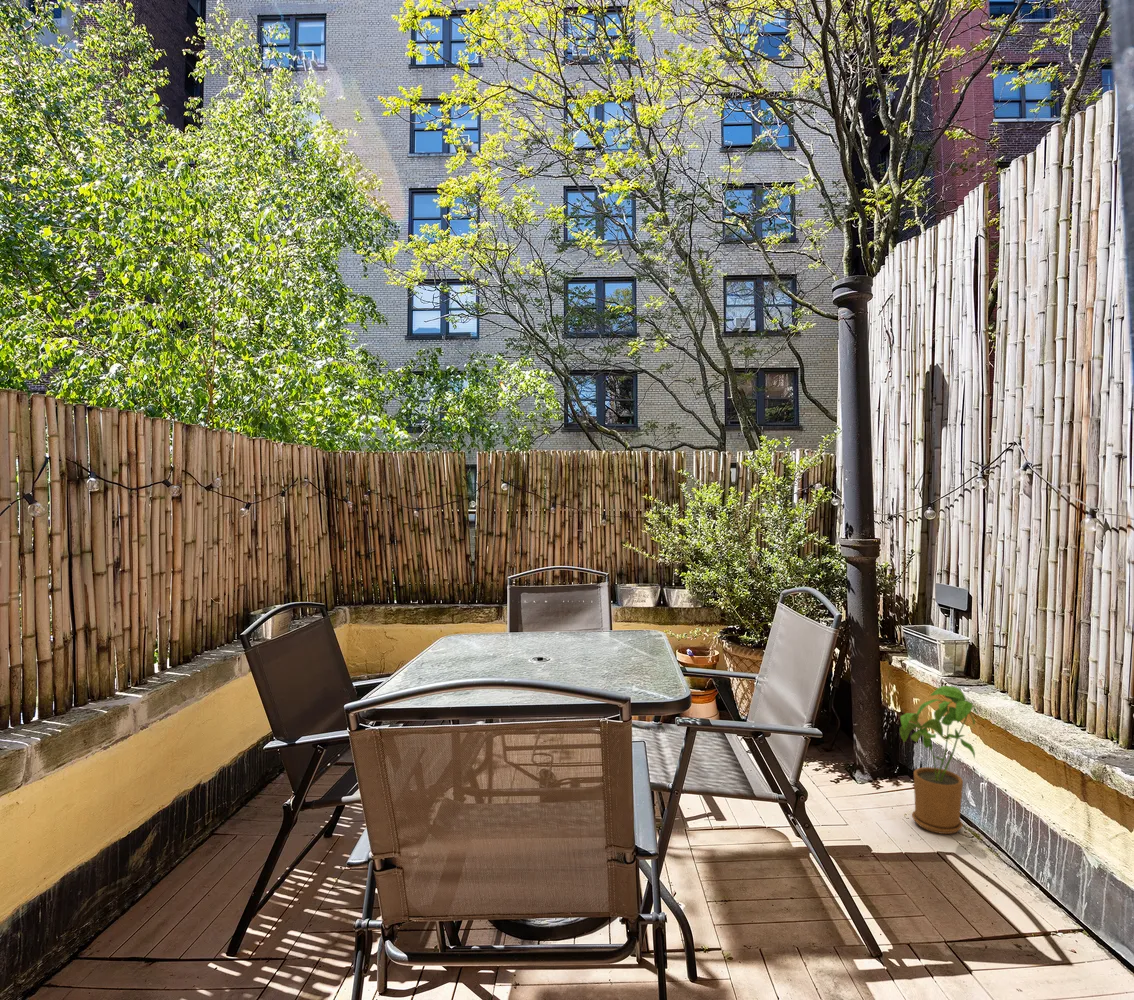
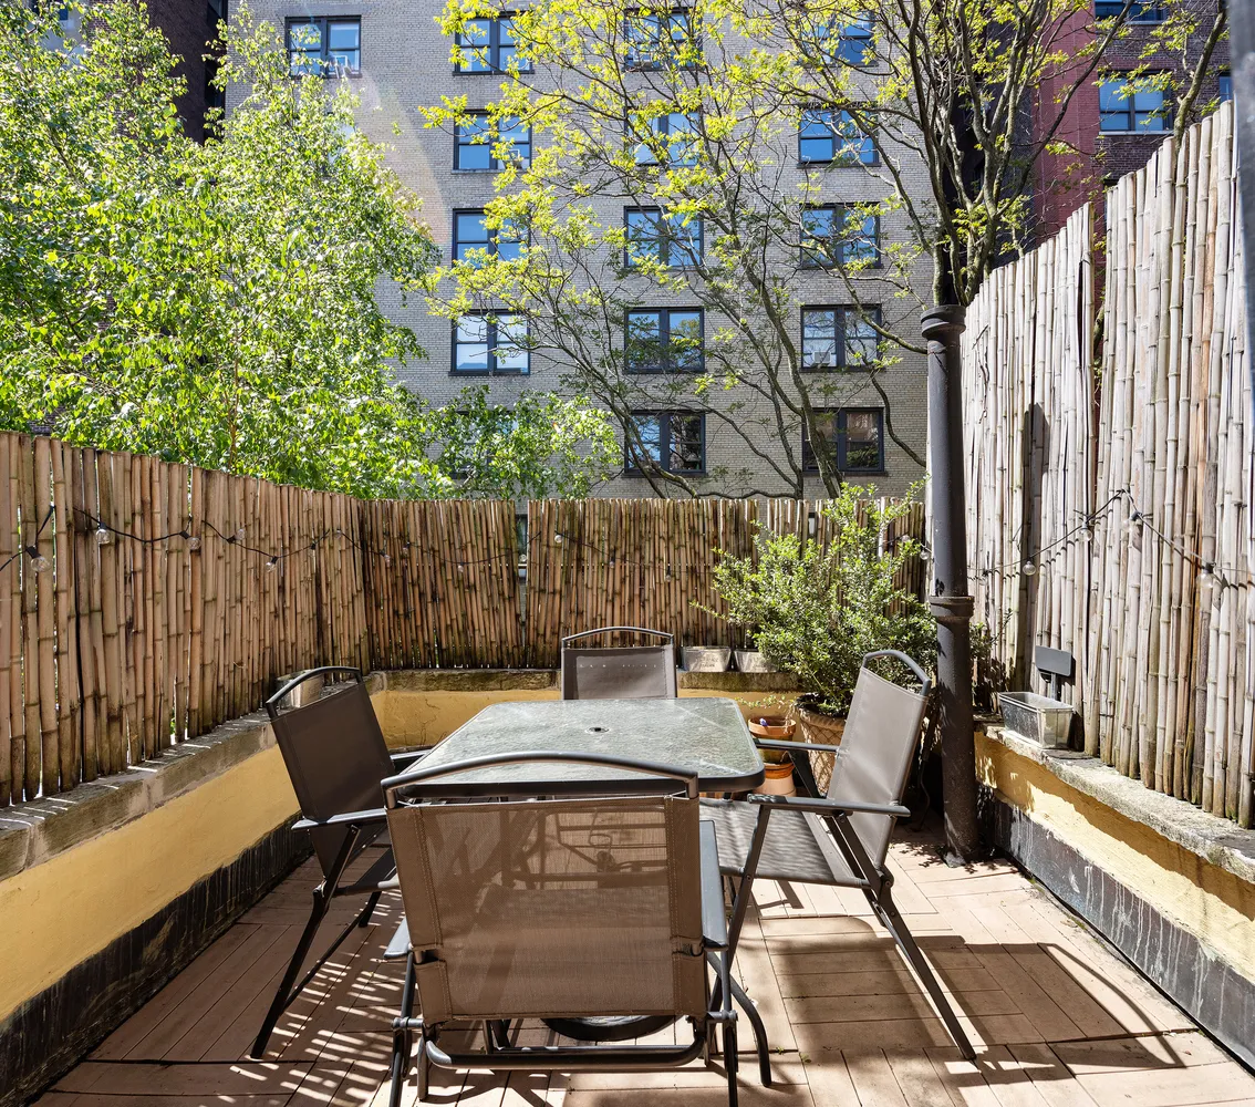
- house plant [899,685,983,835]
